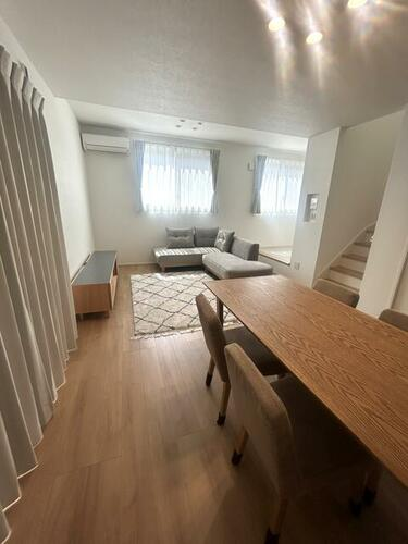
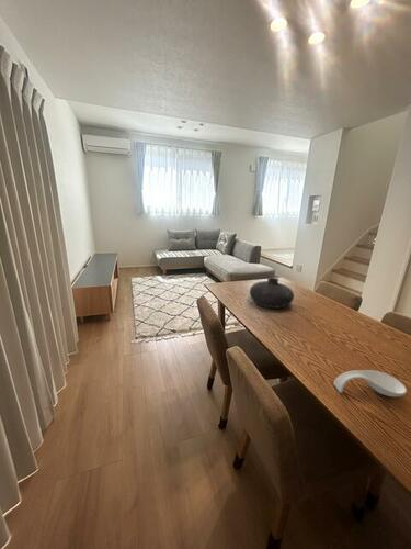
+ spoon rest [333,369,408,397]
+ vase [249,277,295,310]
